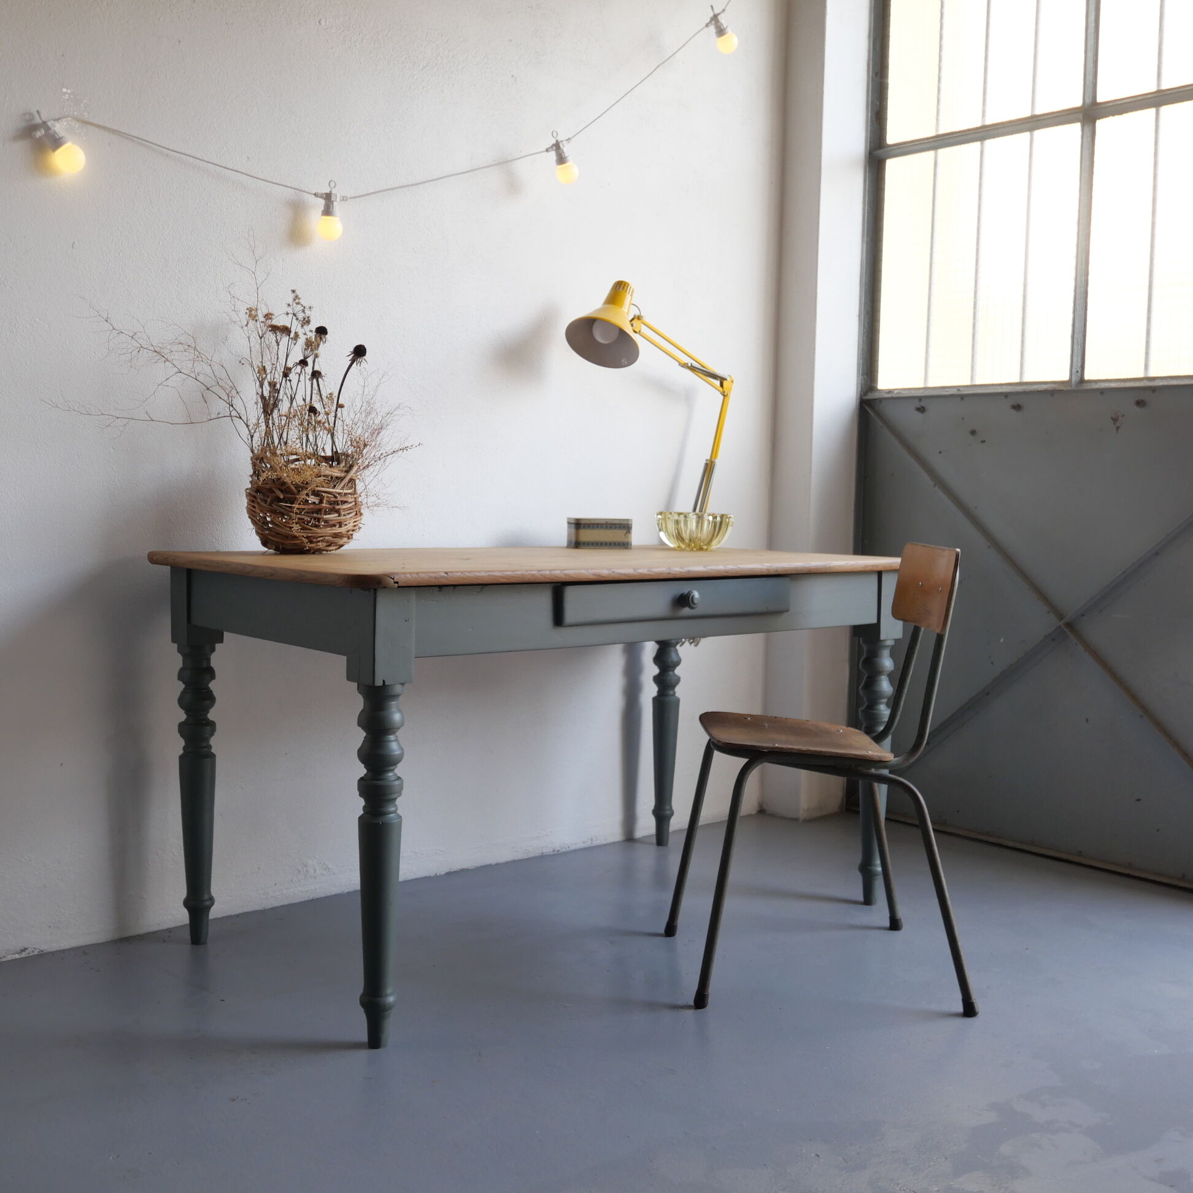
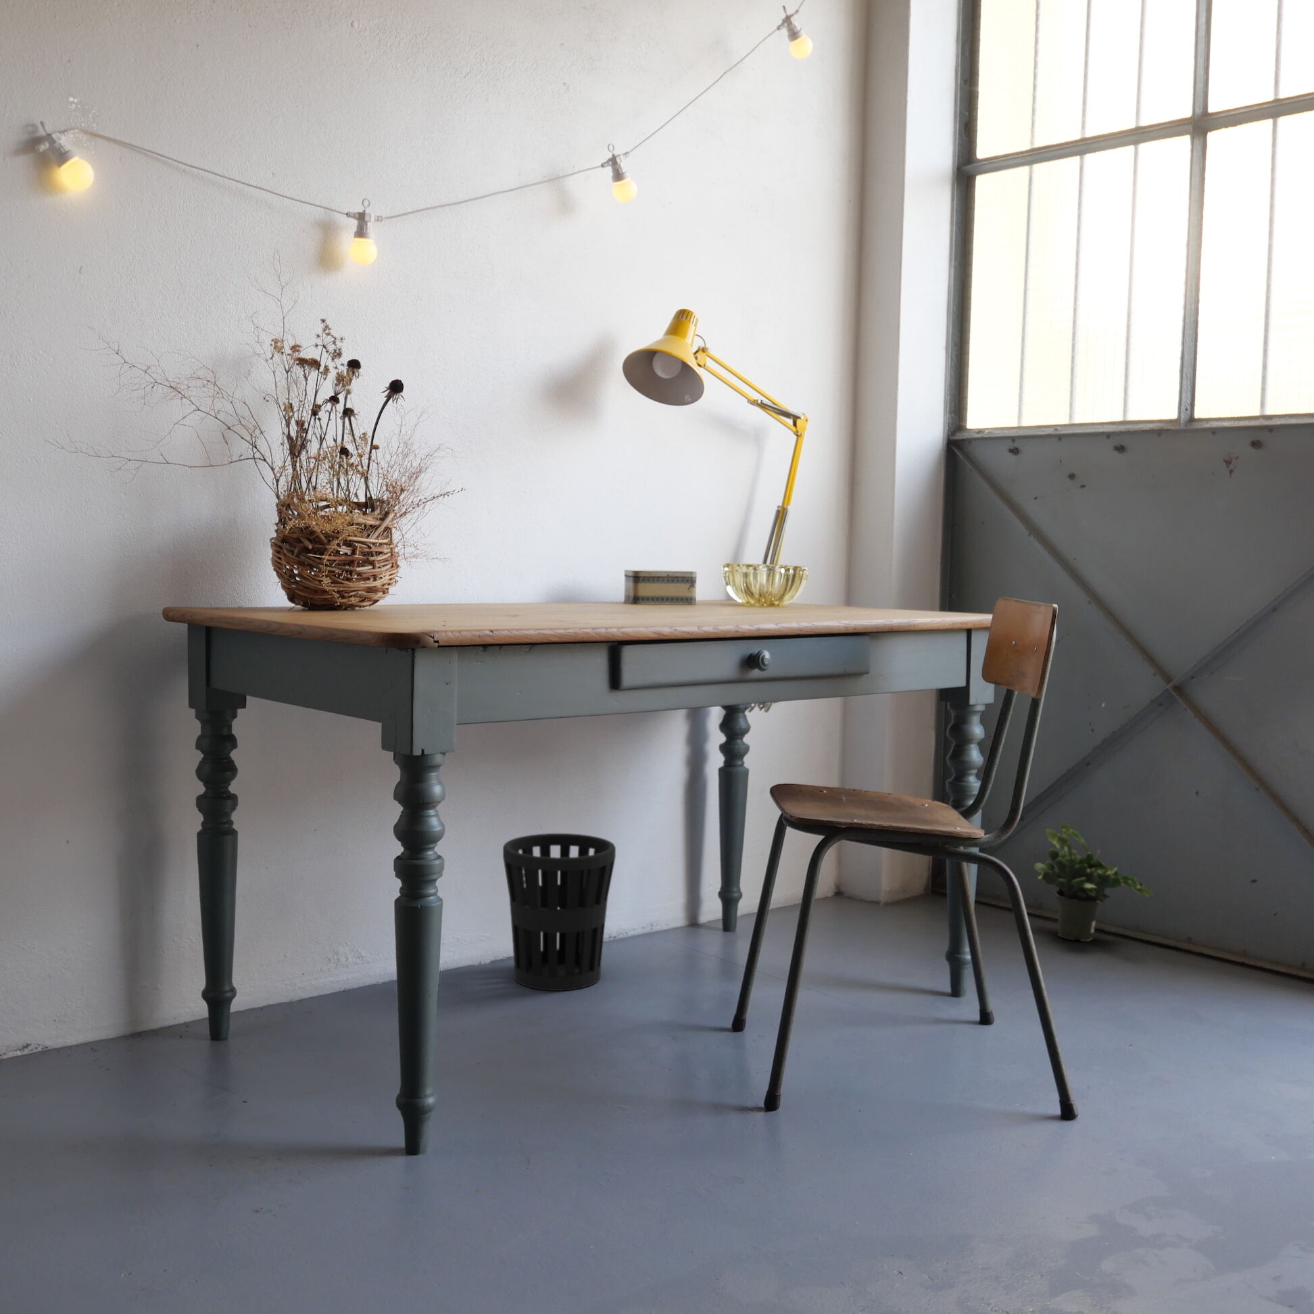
+ potted plant [1032,823,1154,941]
+ wastebasket [502,833,616,992]
